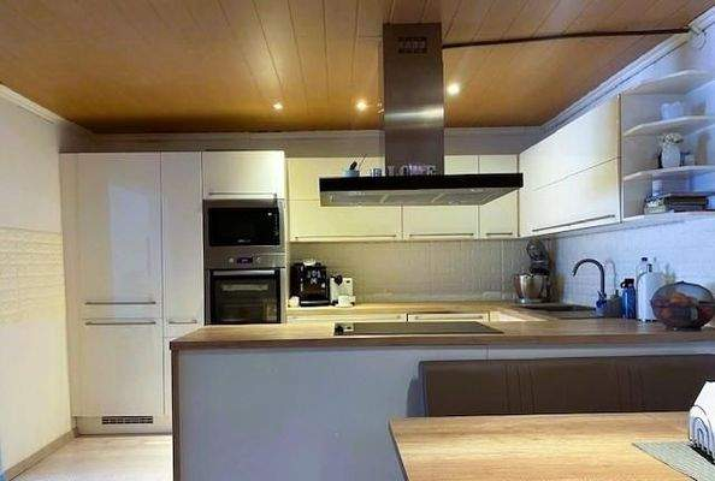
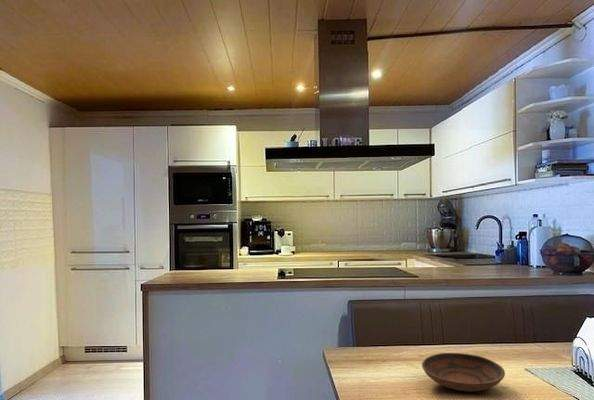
+ bowl [421,352,506,393]
